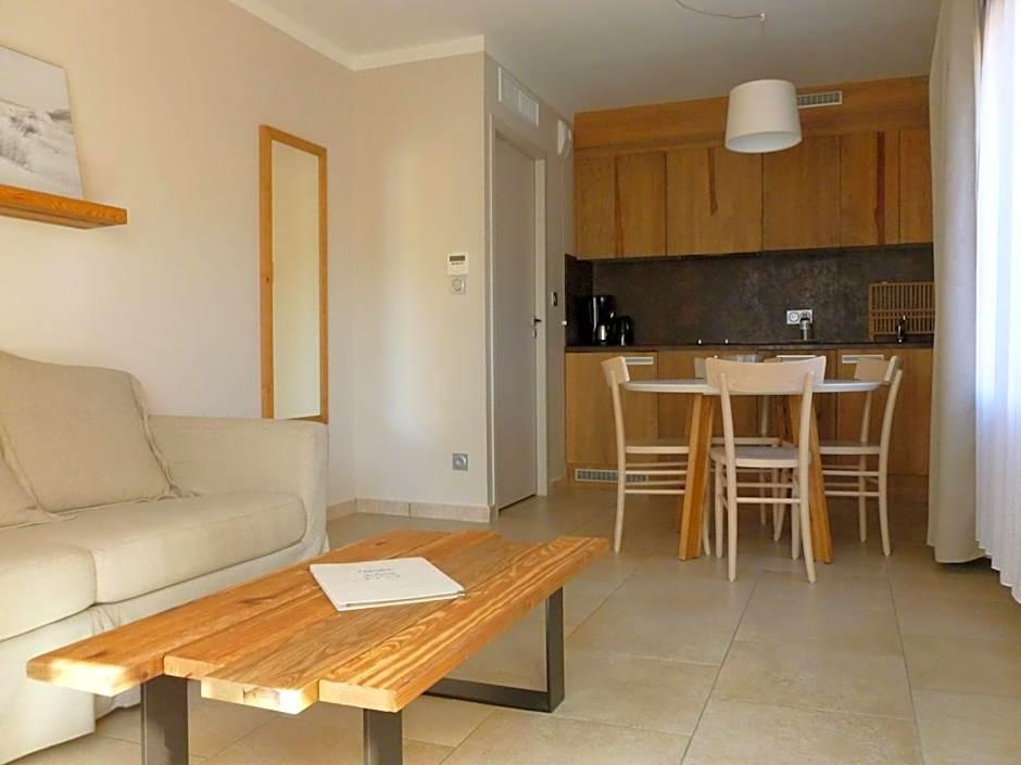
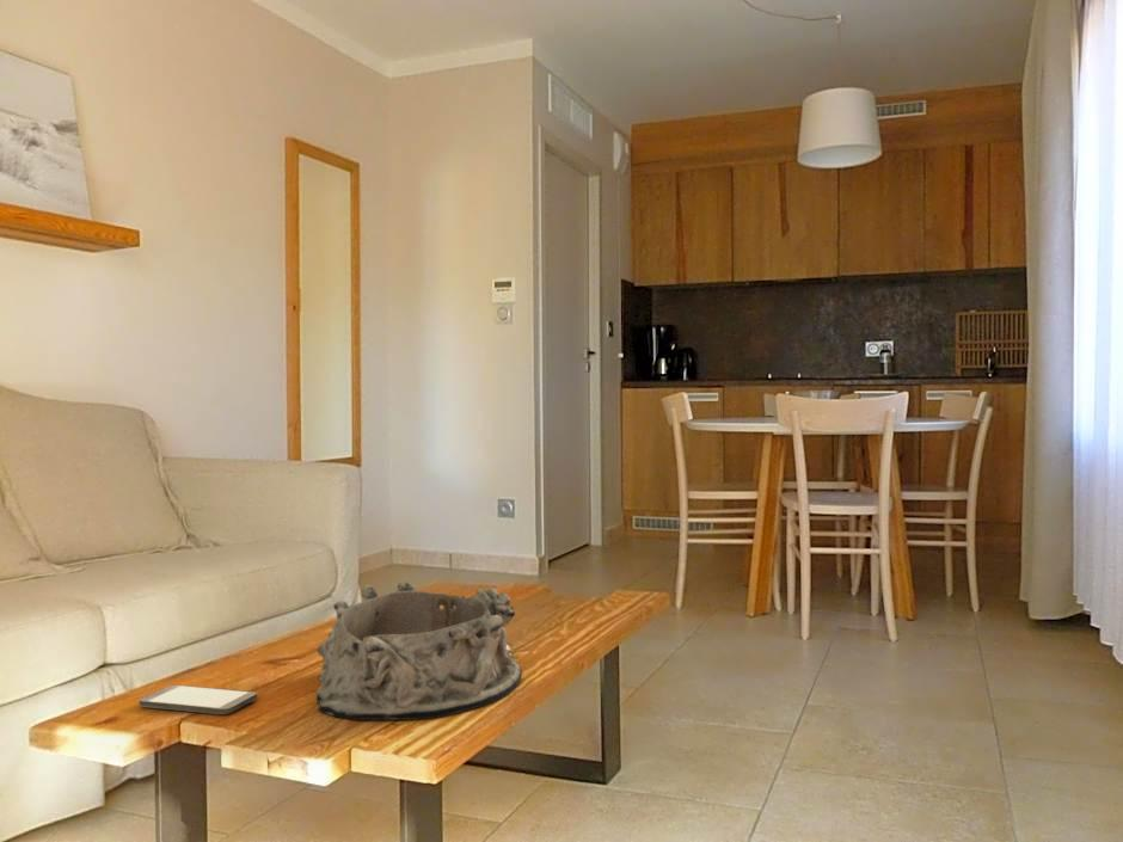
+ smartphone [139,683,258,715]
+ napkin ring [315,580,522,721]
